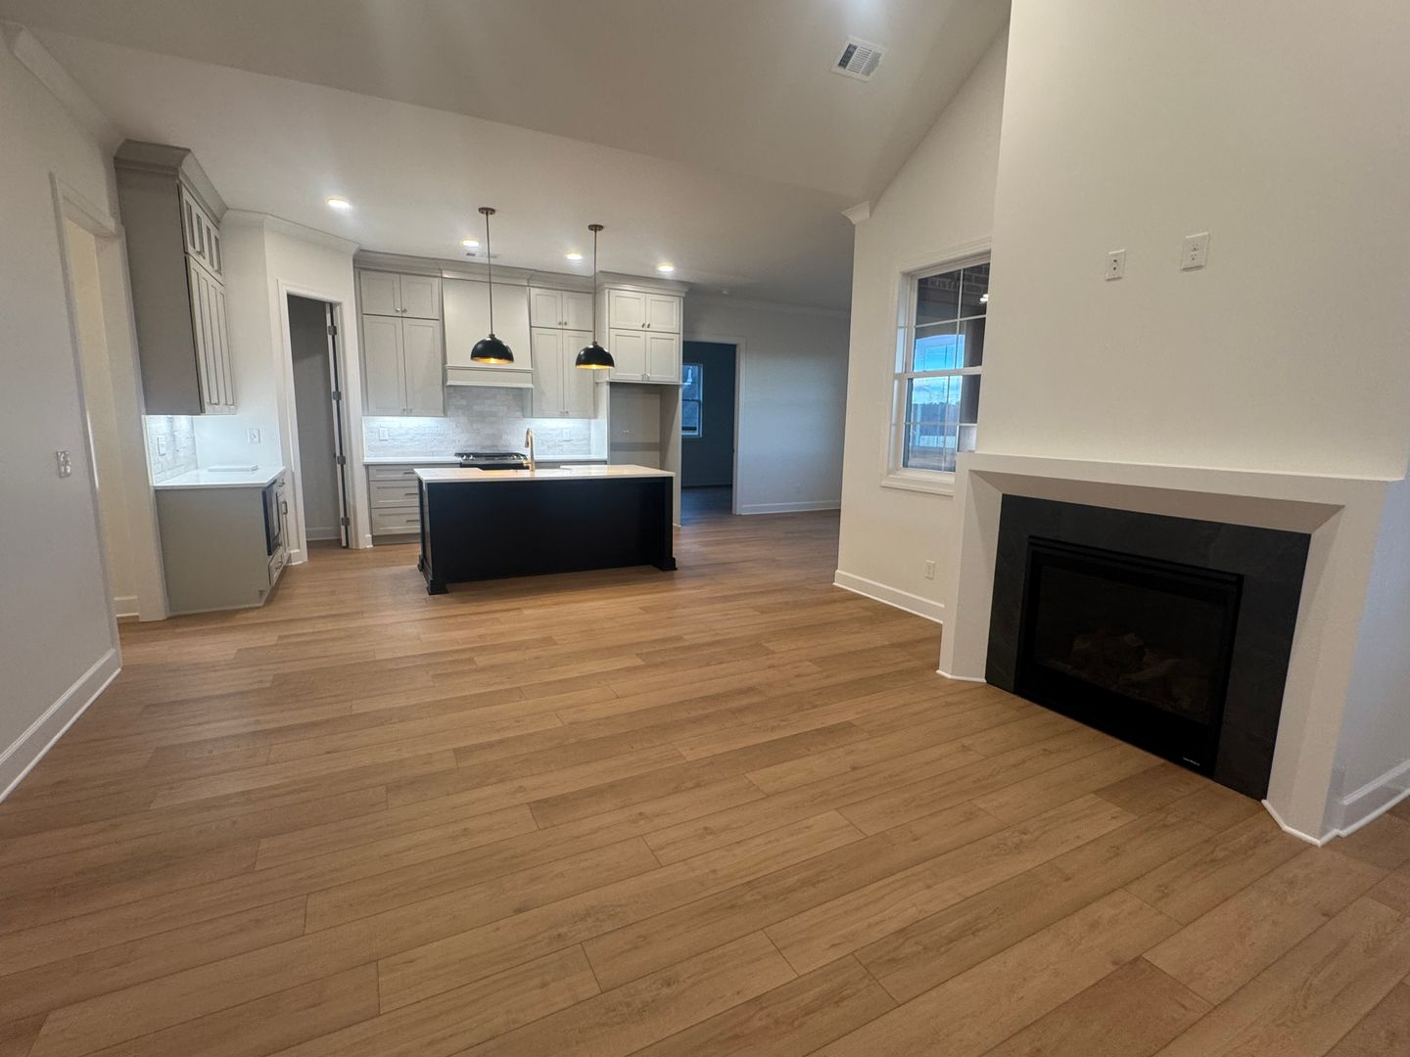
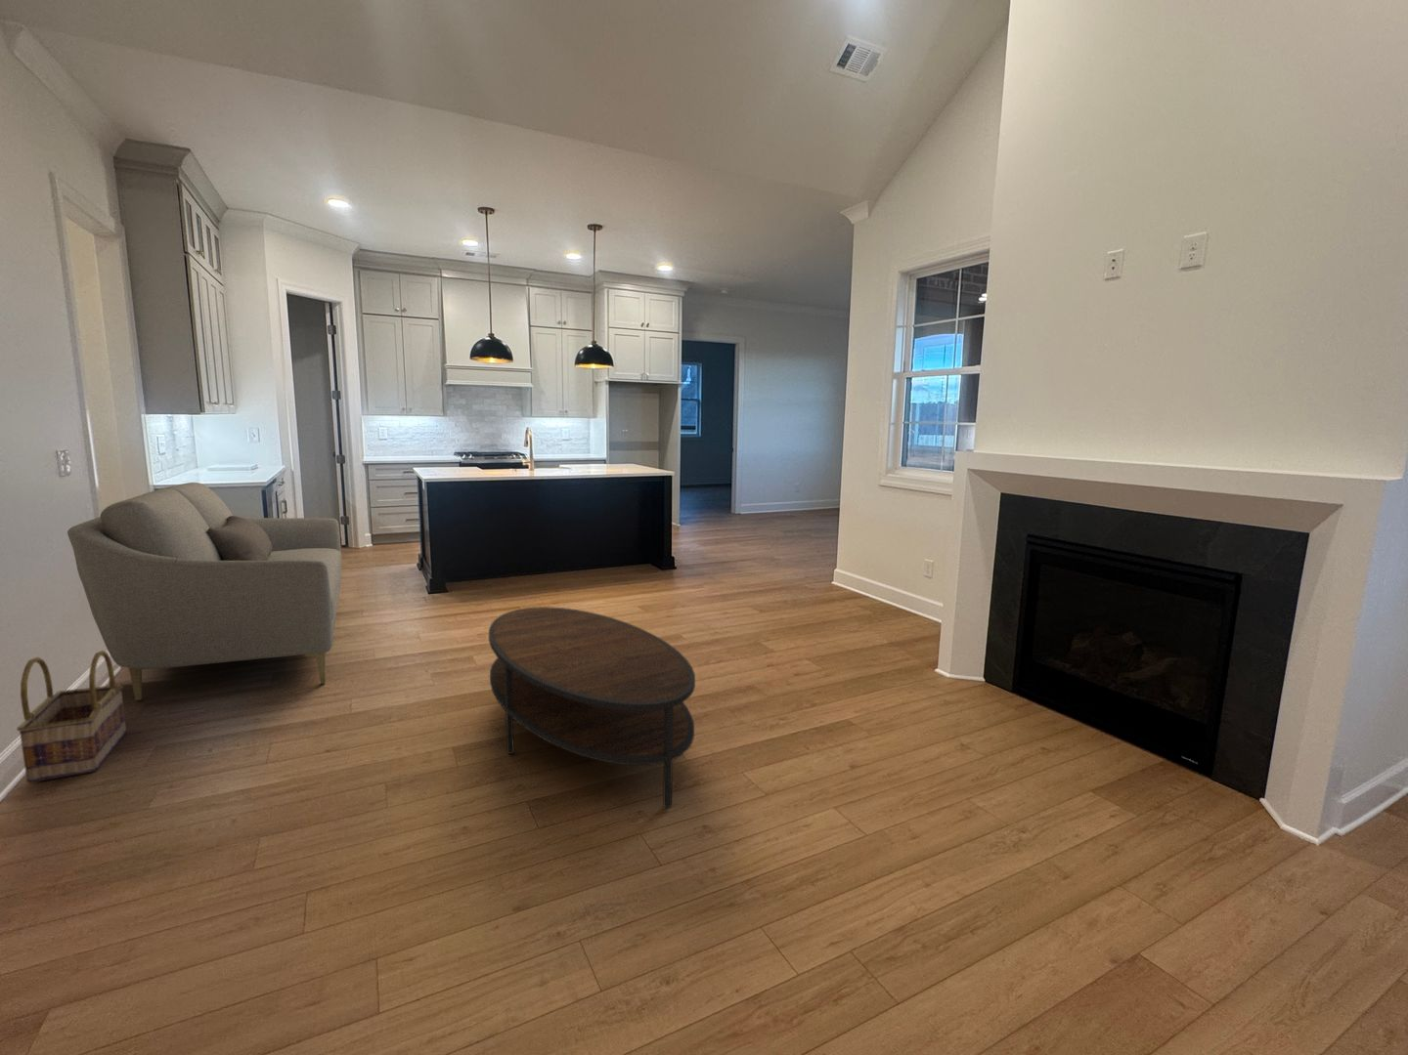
+ basket [16,649,127,783]
+ sofa [67,482,344,701]
+ coffee table [488,606,696,809]
